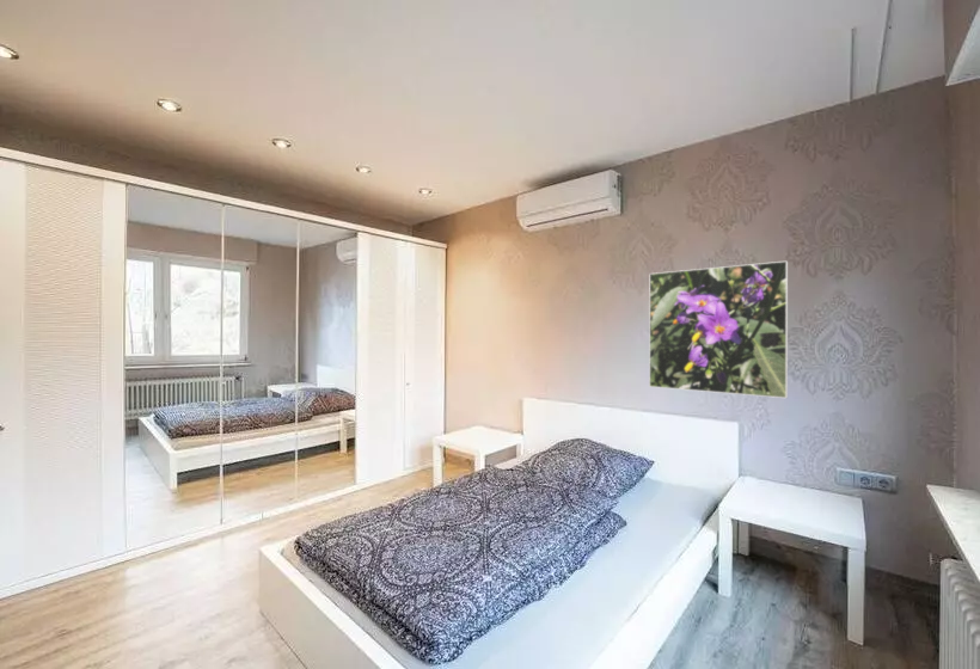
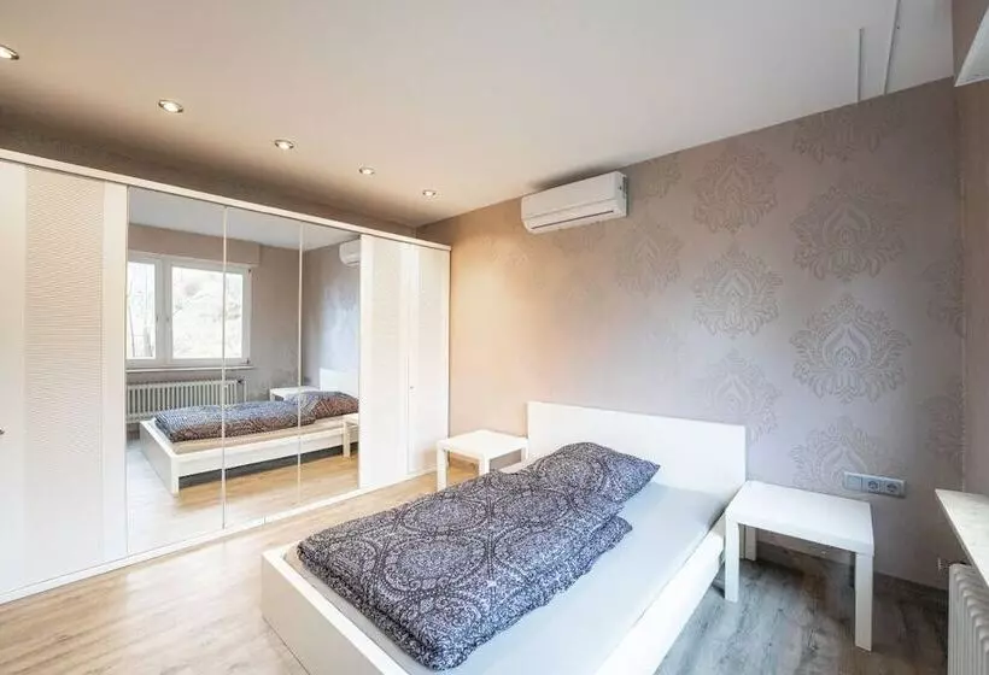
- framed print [648,259,789,399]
